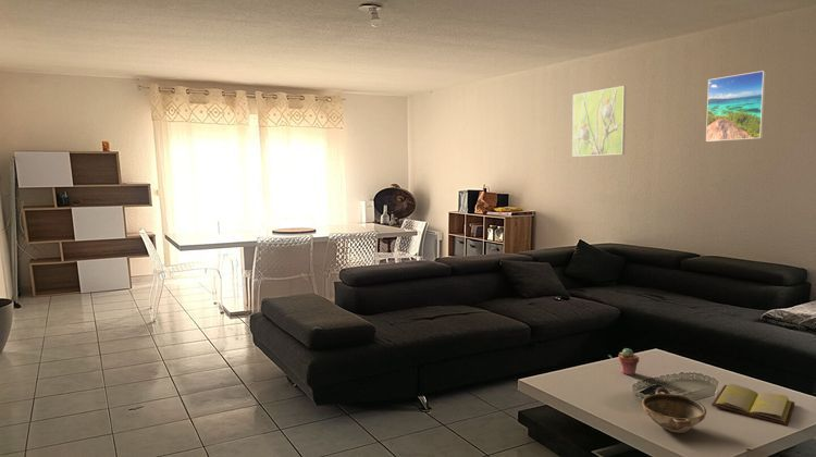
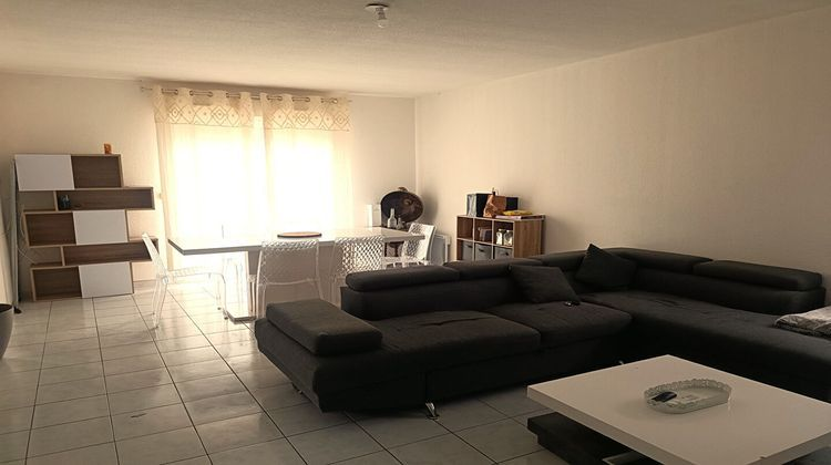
- bowl [641,386,707,434]
- diary [710,383,795,428]
- potted succulent [618,347,640,376]
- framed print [571,85,627,158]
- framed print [705,70,767,143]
